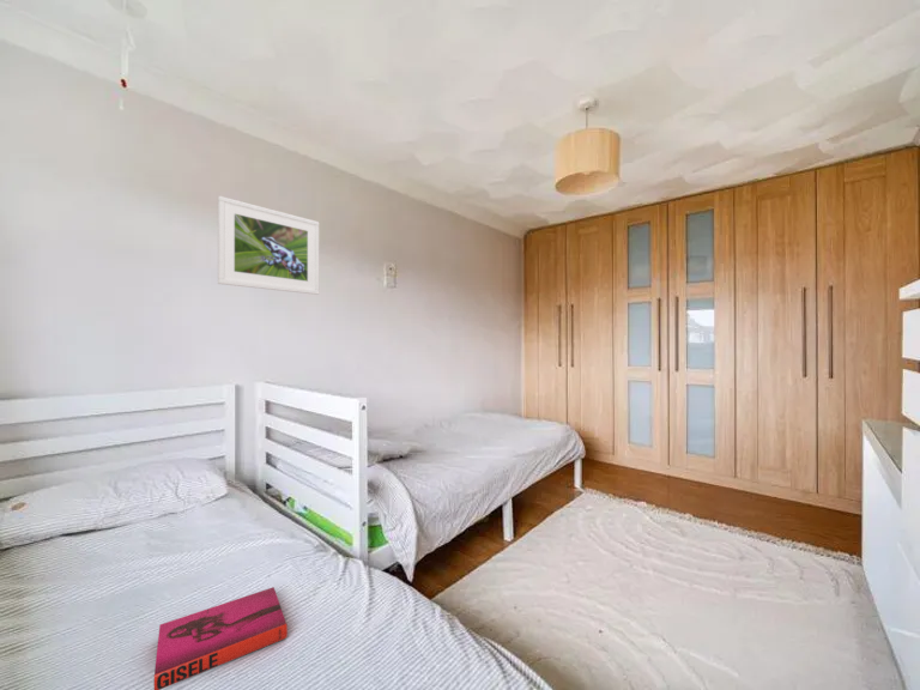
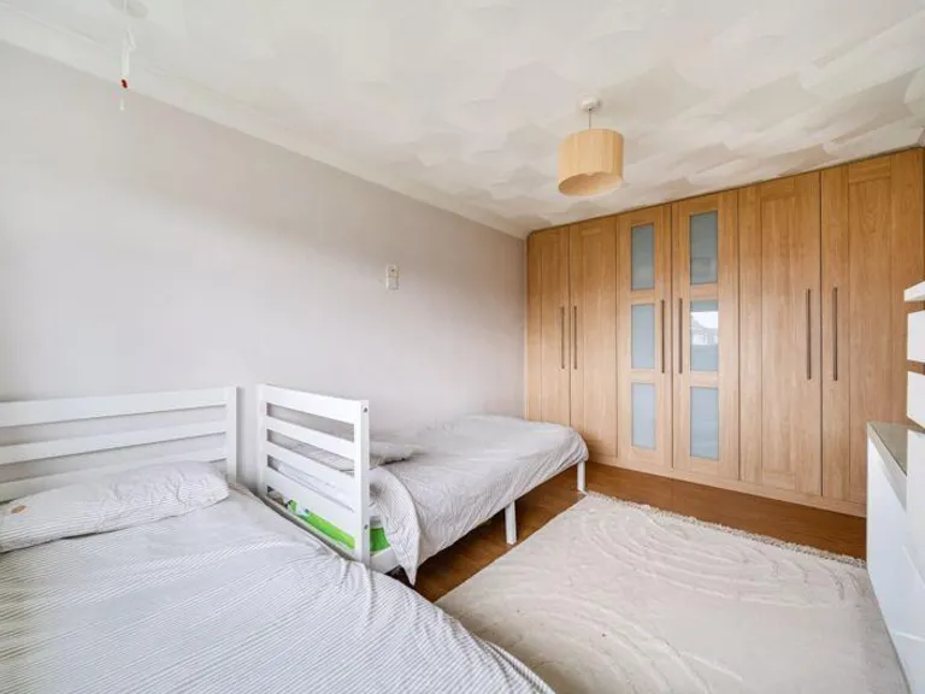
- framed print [217,195,320,296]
- hardback book [153,586,289,690]
